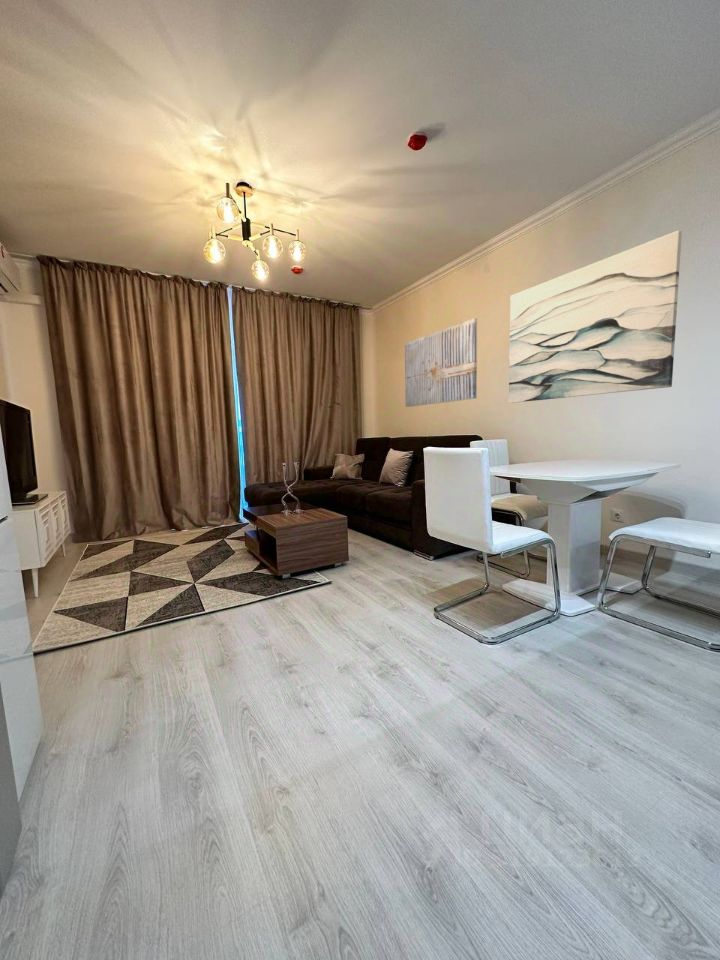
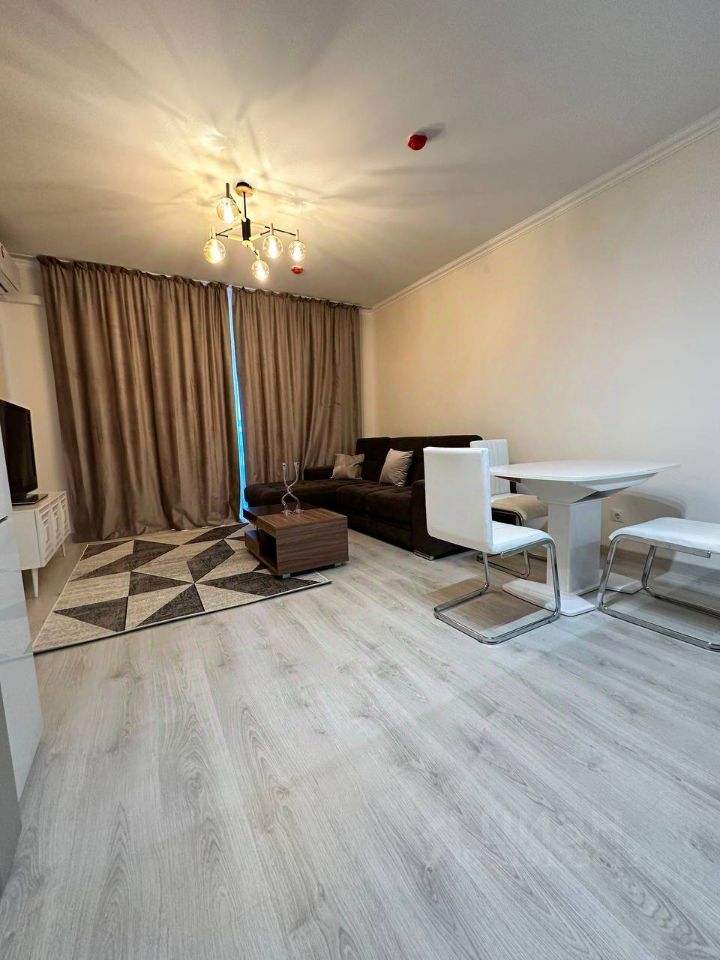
- wall art [404,317,478,408]
- wall art [508,229,683,404]
